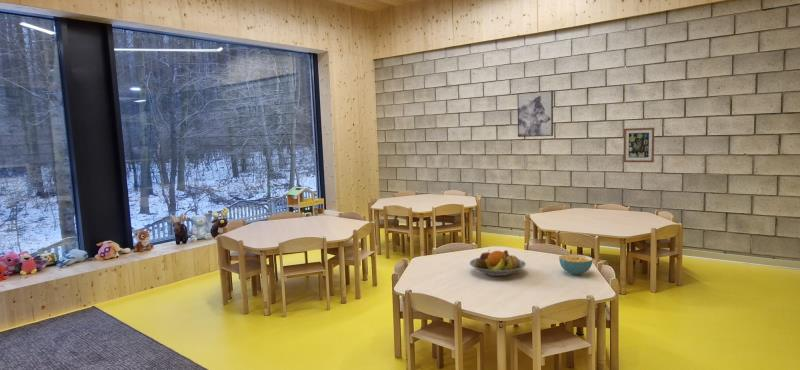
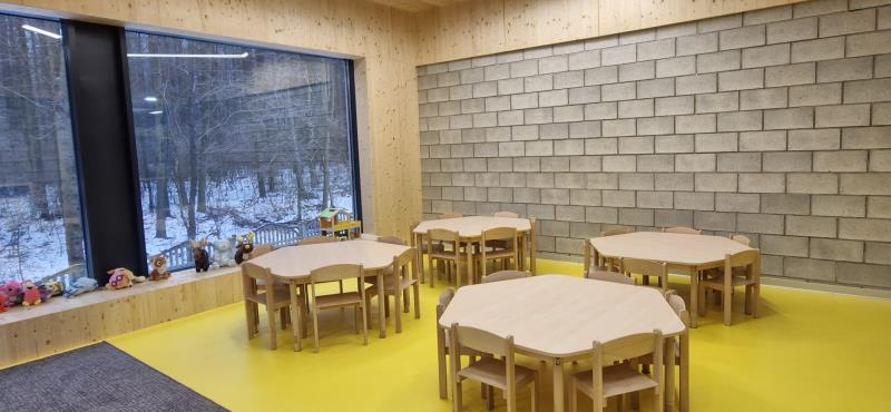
- wall art [622,127,655,163]
- wall art [517,89,554,138]
- cereal bowl [558,253,594,276]
- fruit bowl [469,249,527,277]
